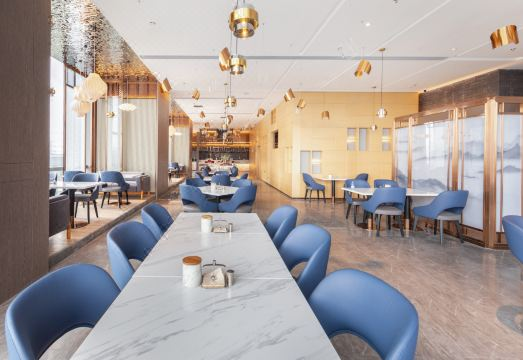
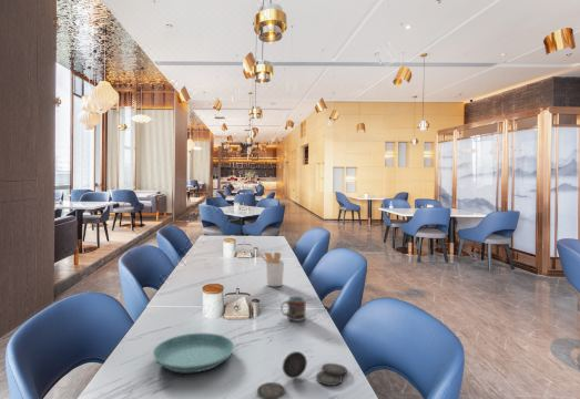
+ saucer [152,332,235,374]
+ plate [256,350,348,399]
+ utensil holder [256,250,285,288]
+ cup [279,295,307,323]
